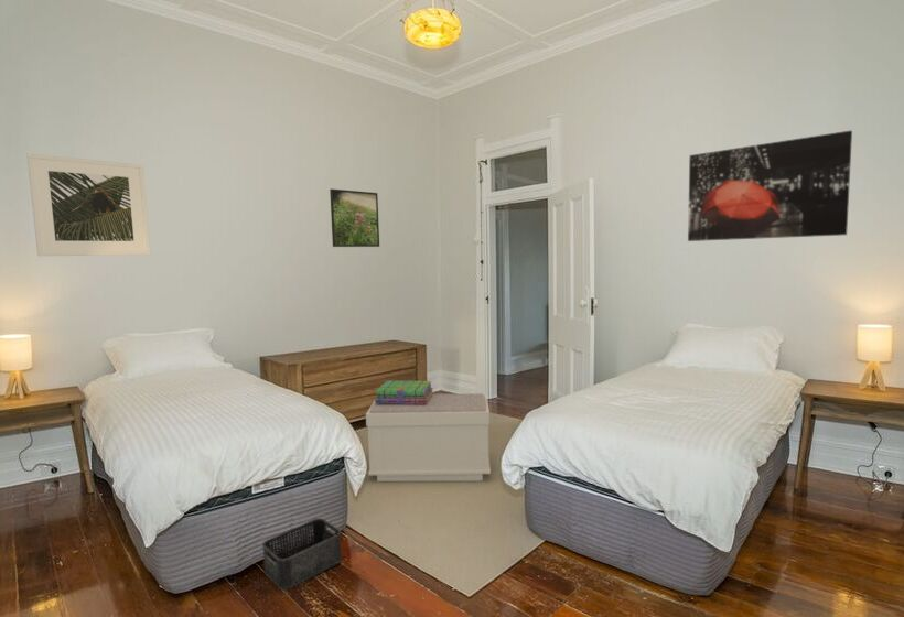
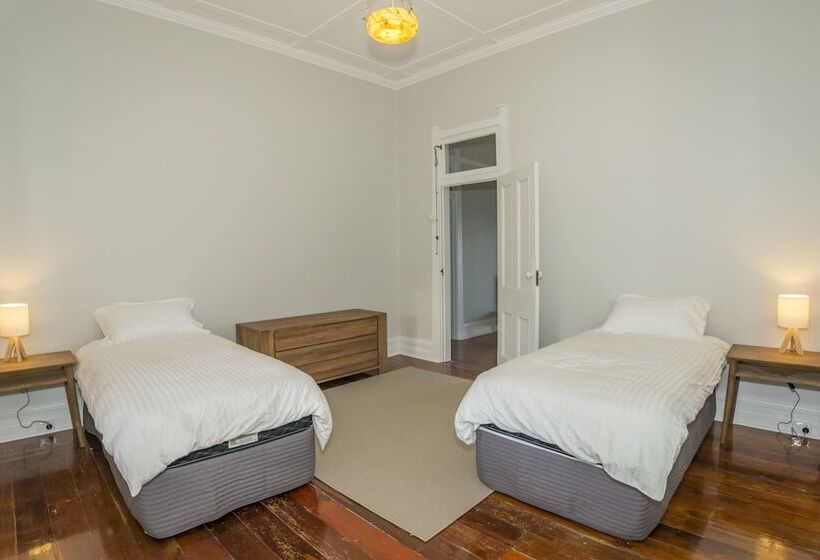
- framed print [25,153,151,257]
- storage bin [261,518,343,591]
- bench [365,392,492,483]
- wall art [687,129,853,242]
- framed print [329,187,380,248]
- stack of books [374,380,434,404]
